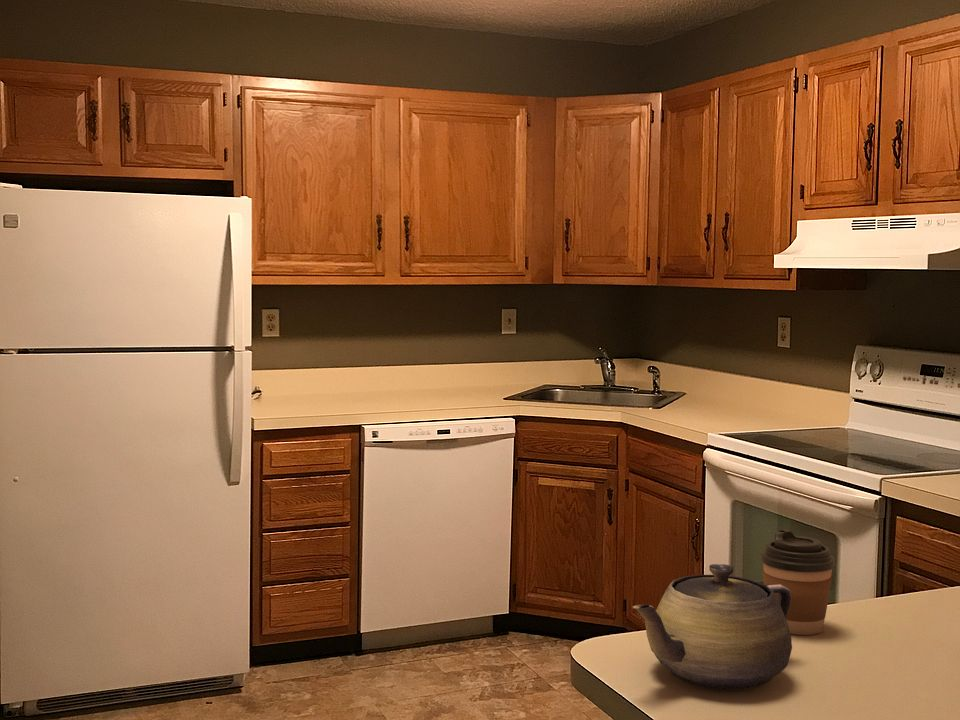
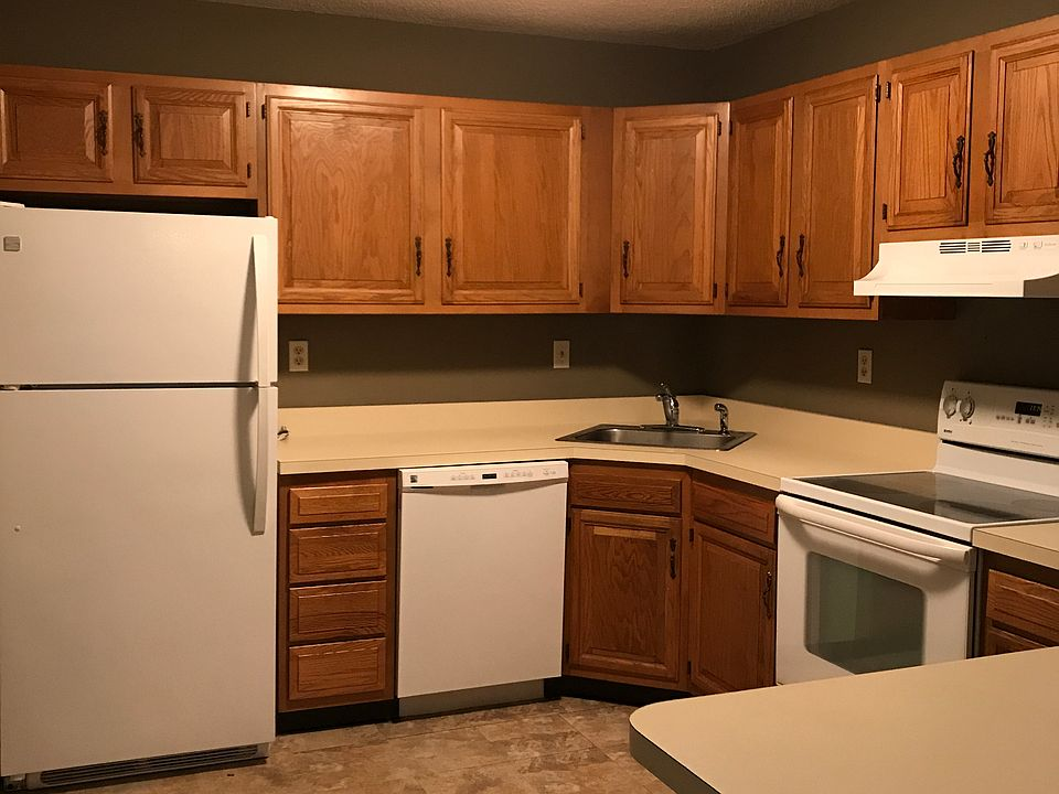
- teapot [632,563,793,691]
- coffee cup [760,529,836,636]
